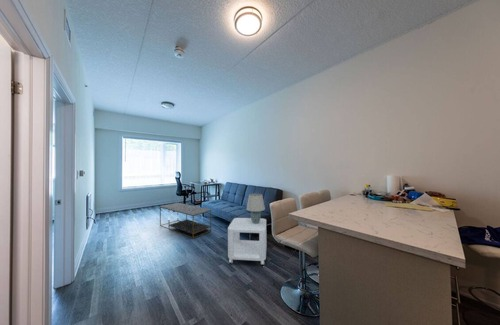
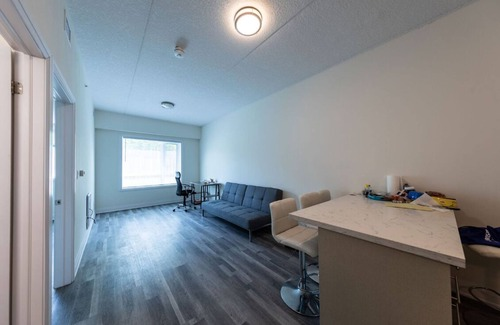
- side table [227,217,267,265]
- coffee table [159,202,212,240]
- table lamp [246,193,266,224]
